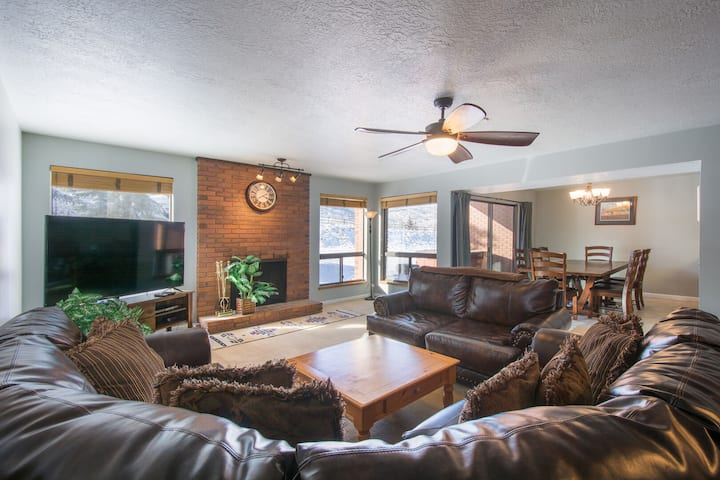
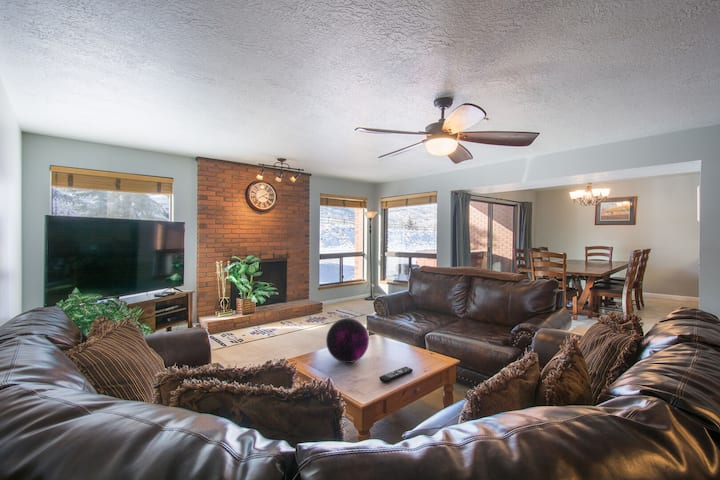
+ remote control [378,366,414,384]
+ decorative orb [325,317,370,364]
